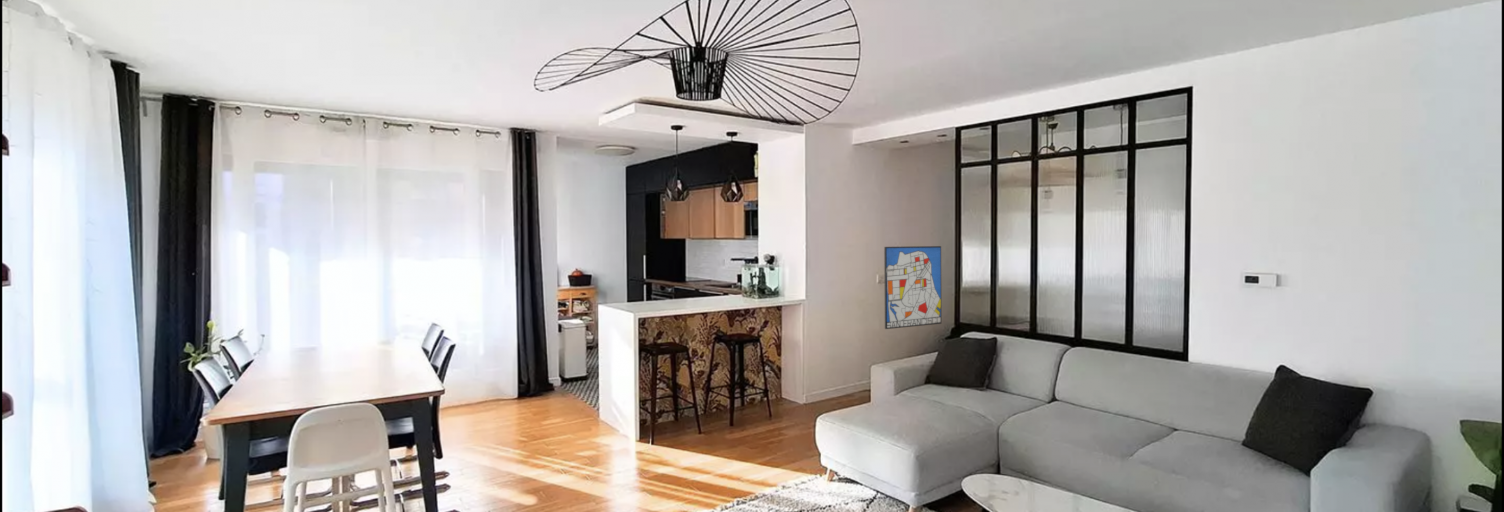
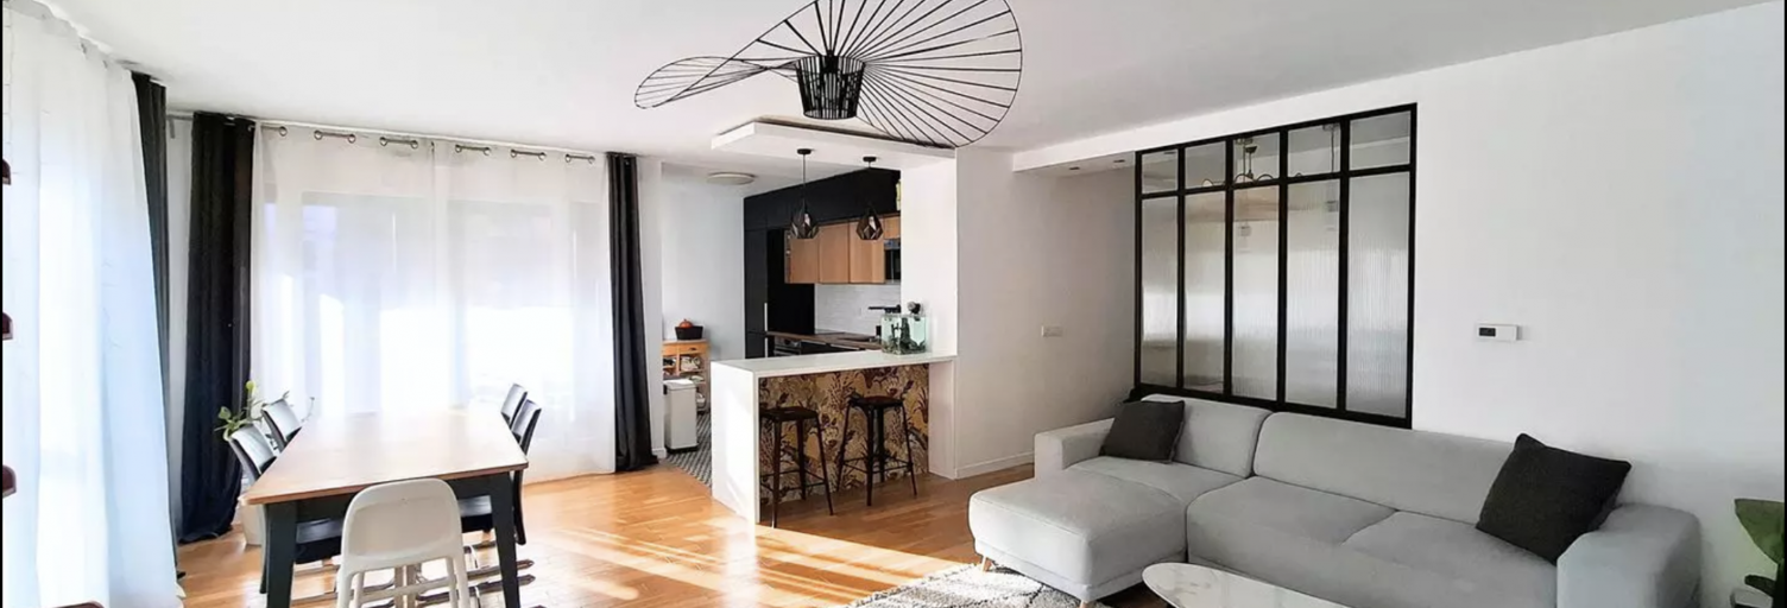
- wall art [883,245,942,330]
